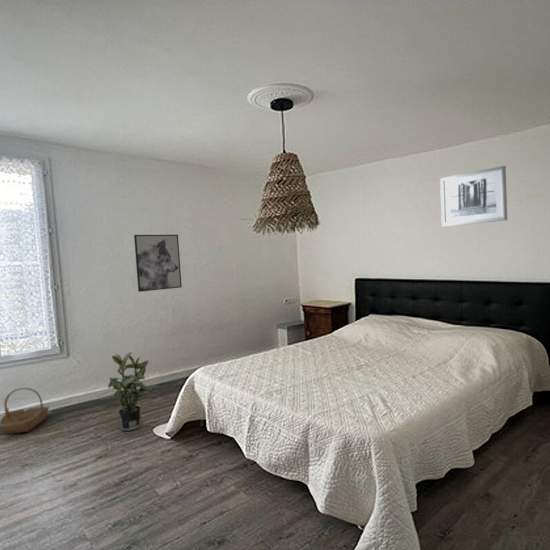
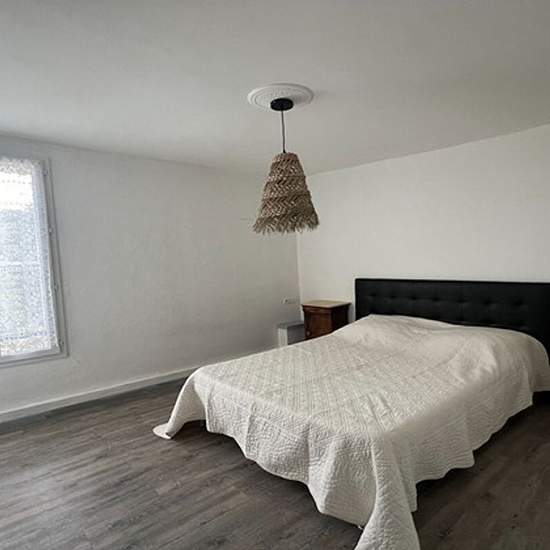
- potted plant [107,352,150,432]
- wall art [133,234,183,293]
- basket [0,387,50,435]
- wall art [439,165,508,228]
